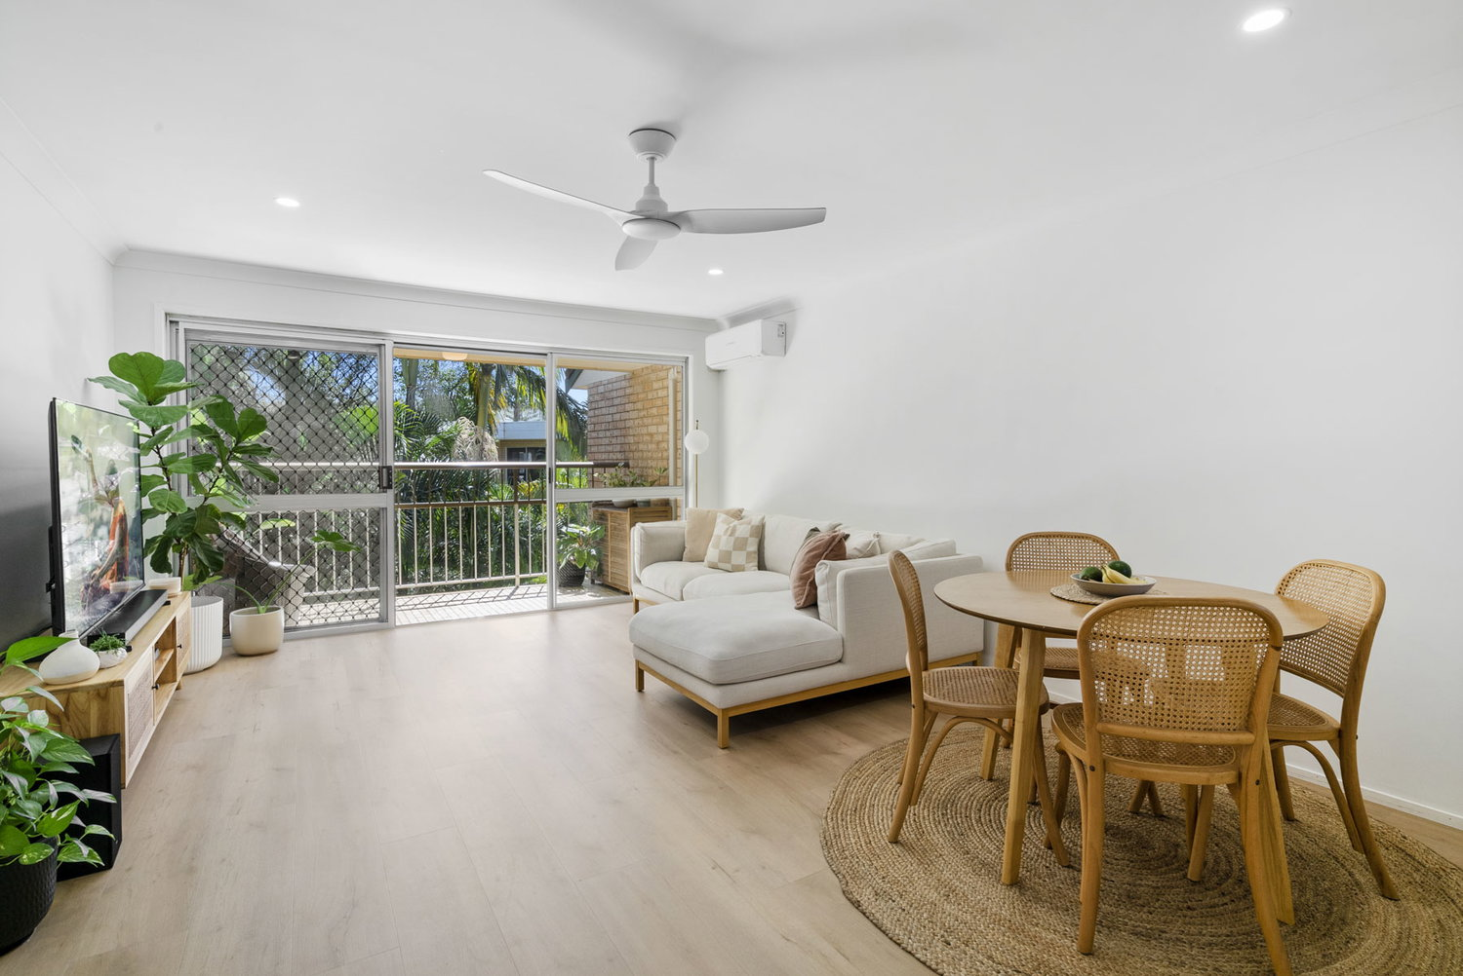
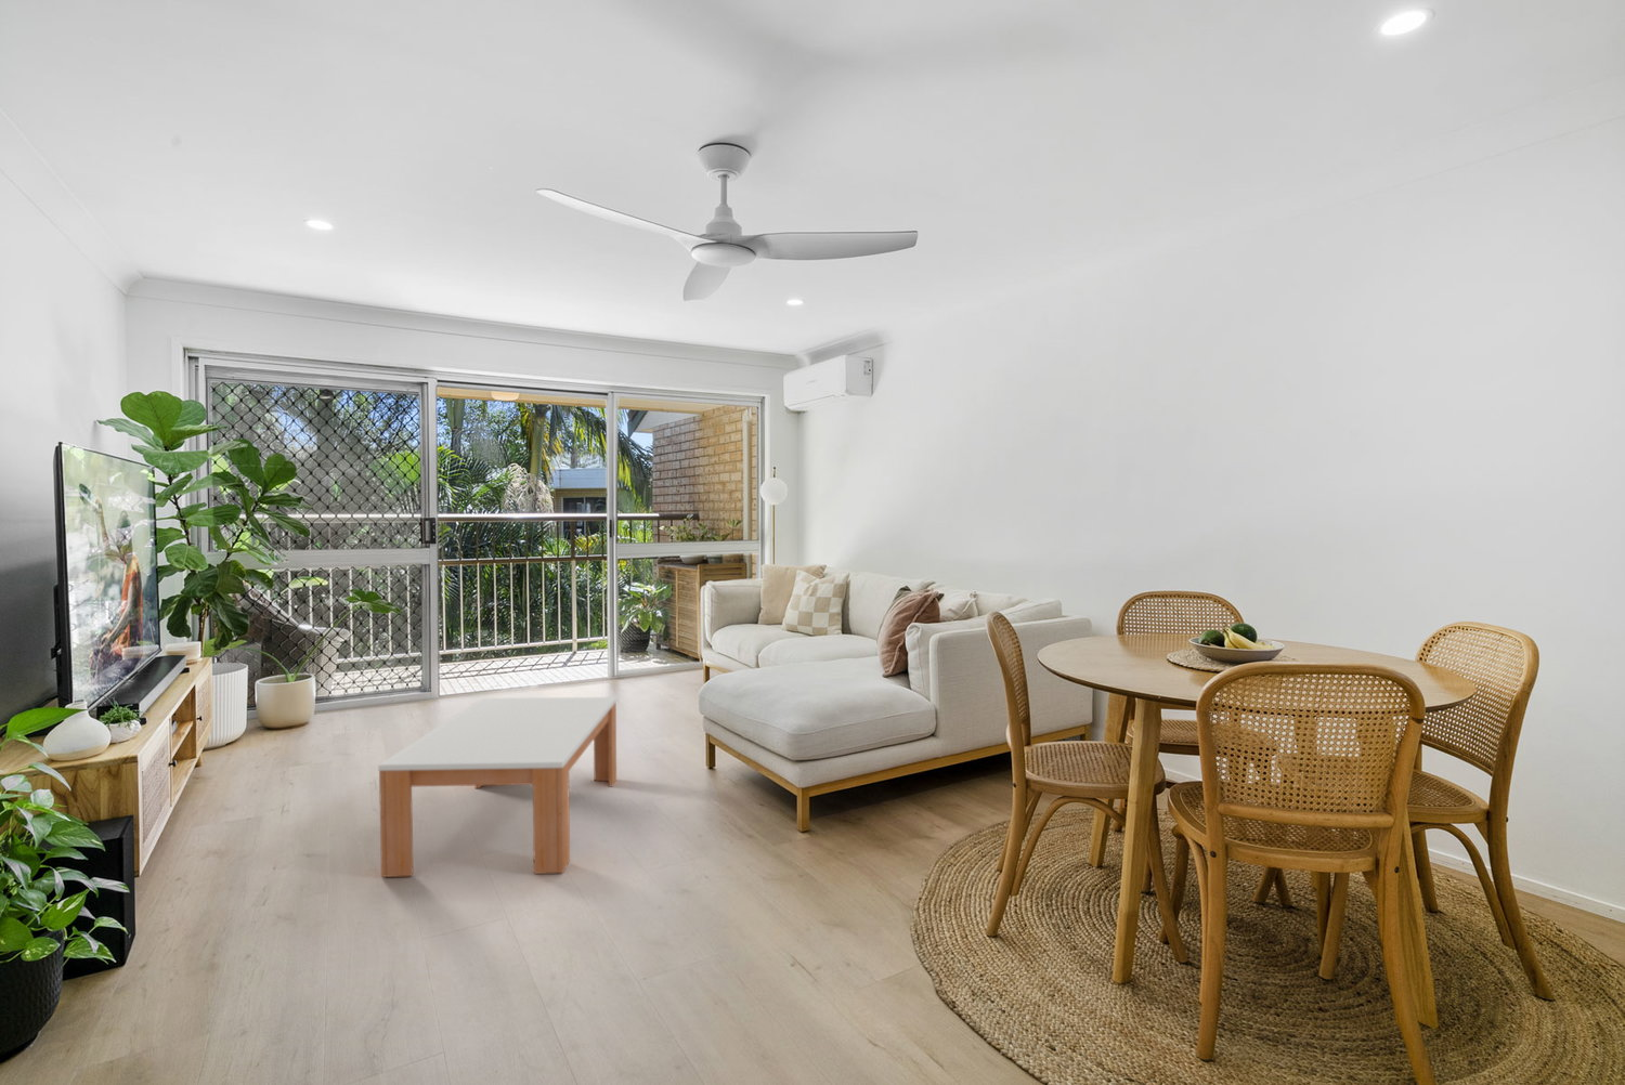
+ coffee table [377,696,618,878]
